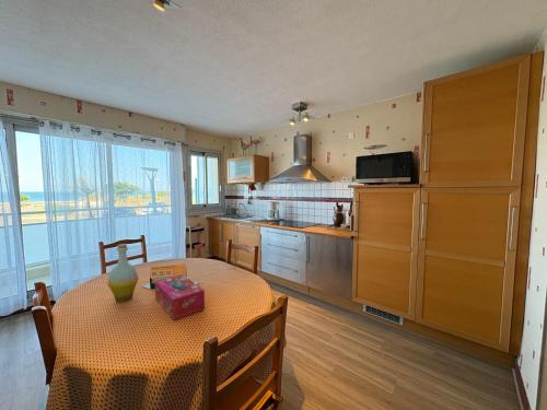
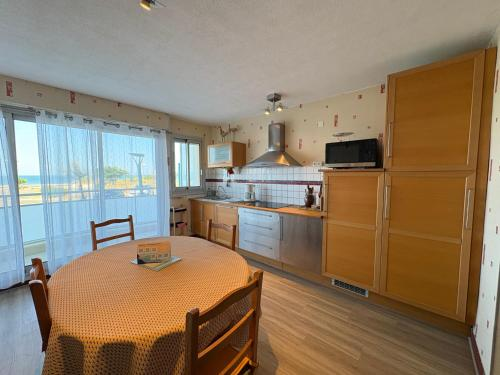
- bottle [106,243,140,303]
- tissue box [154,273,206,321]
